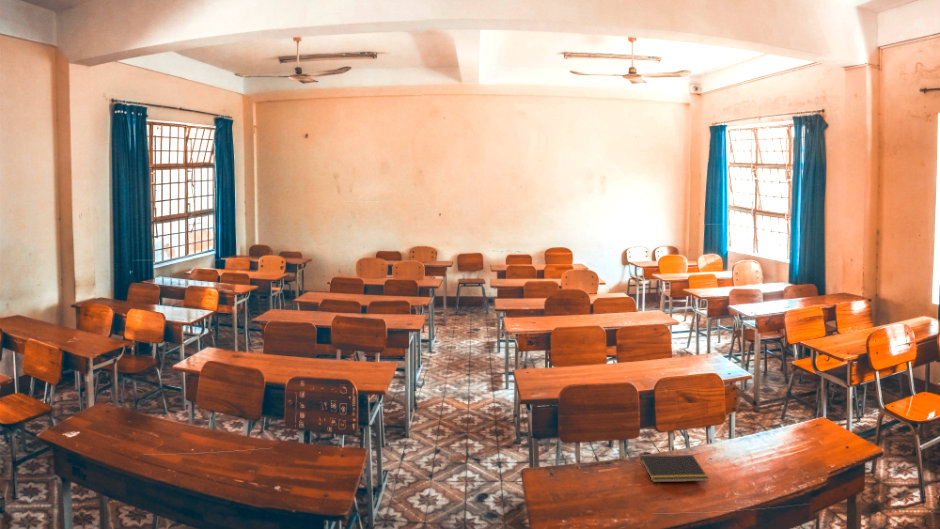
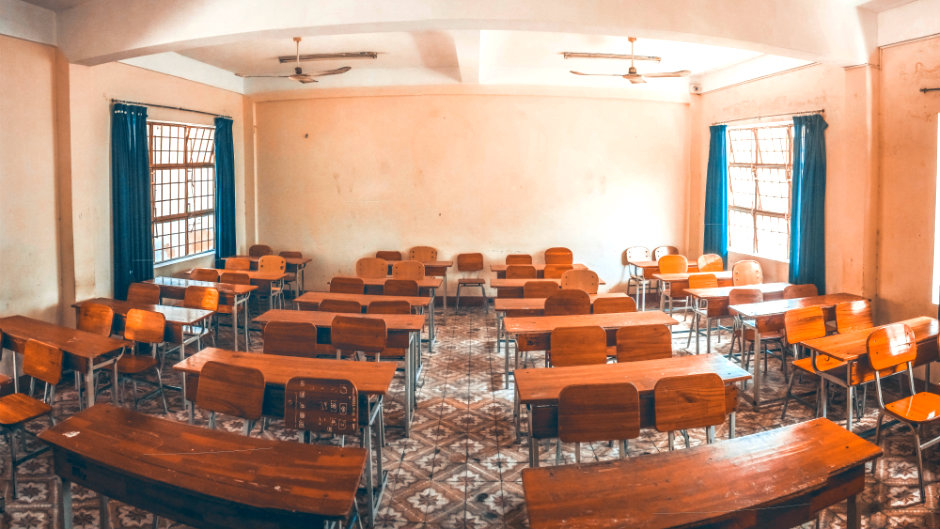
- notepad [639,454,710,483]
